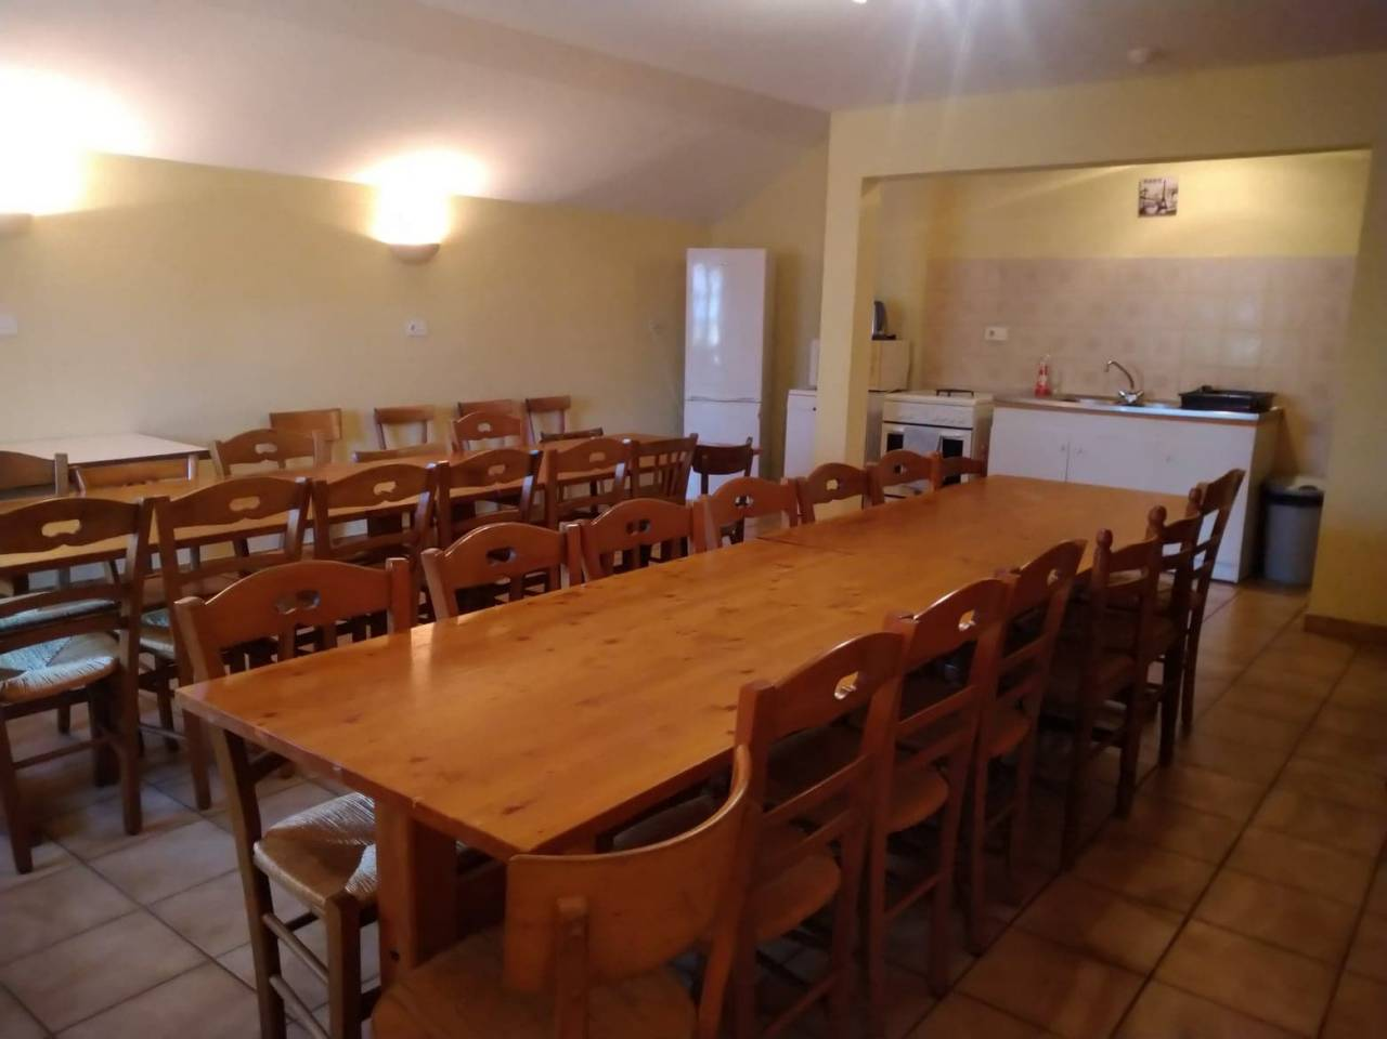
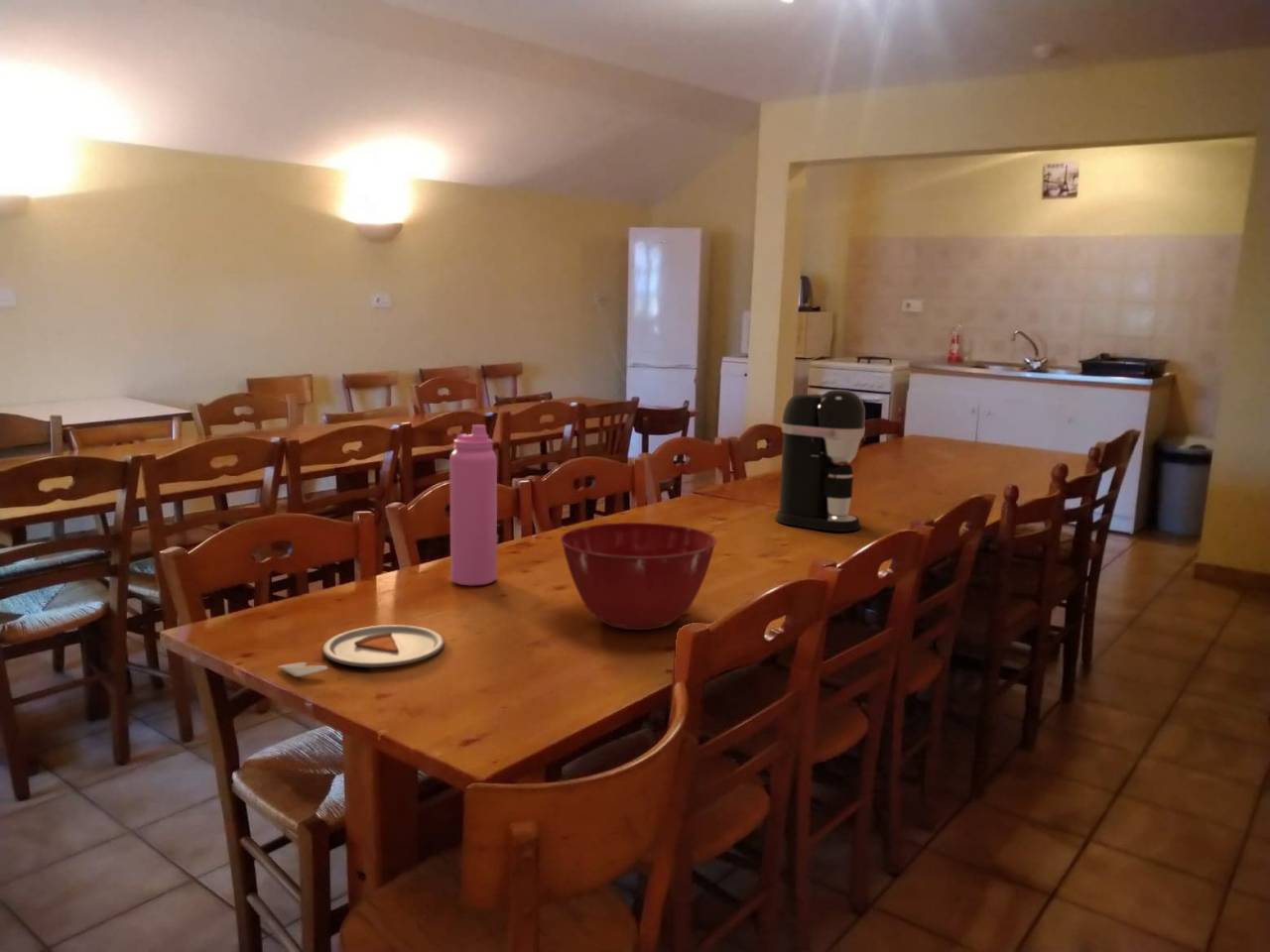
+ water bottle [448,423,498,586]
+ coffee maker [775,389,866,533]
+ mixing bowl [559,522,718,631]
+ dinner plate [277,624,445,678]
